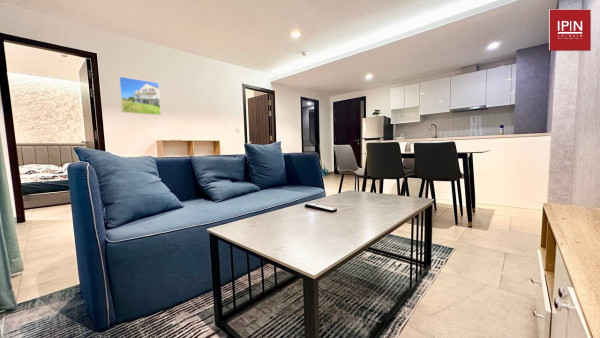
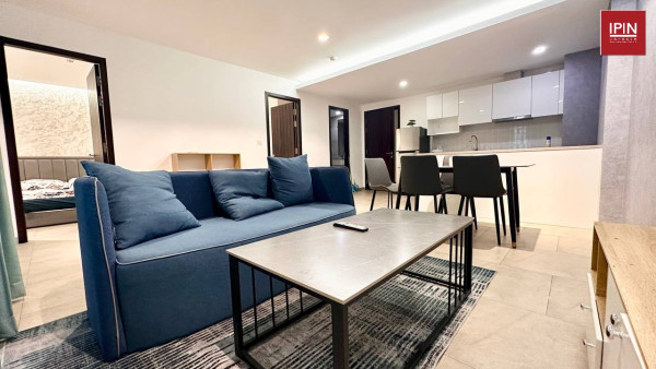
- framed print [118,75,162,116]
